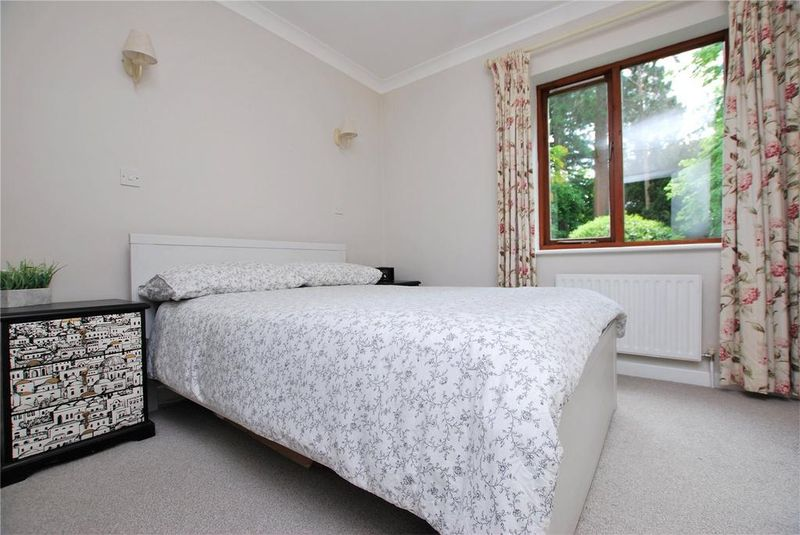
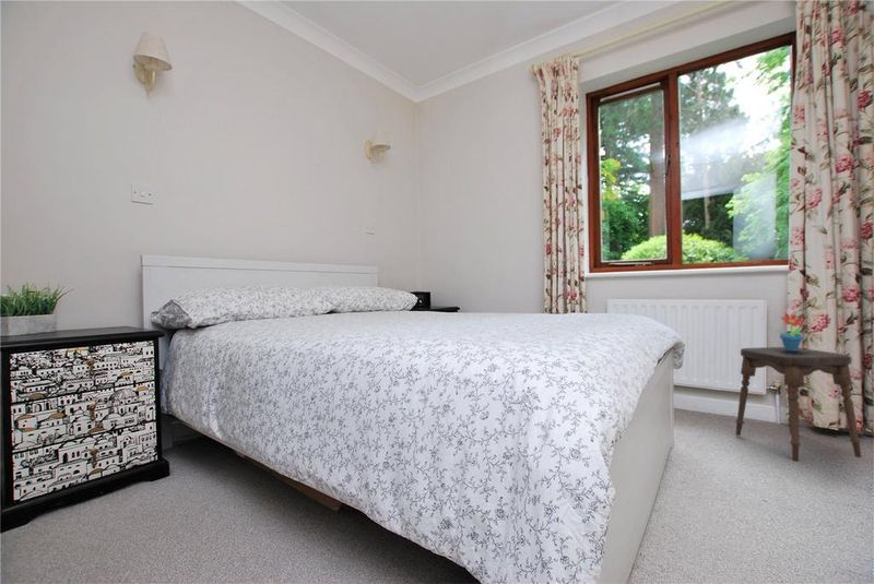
+ stool [734,346,862,462]
+ potted flower [778,312,805,350]
